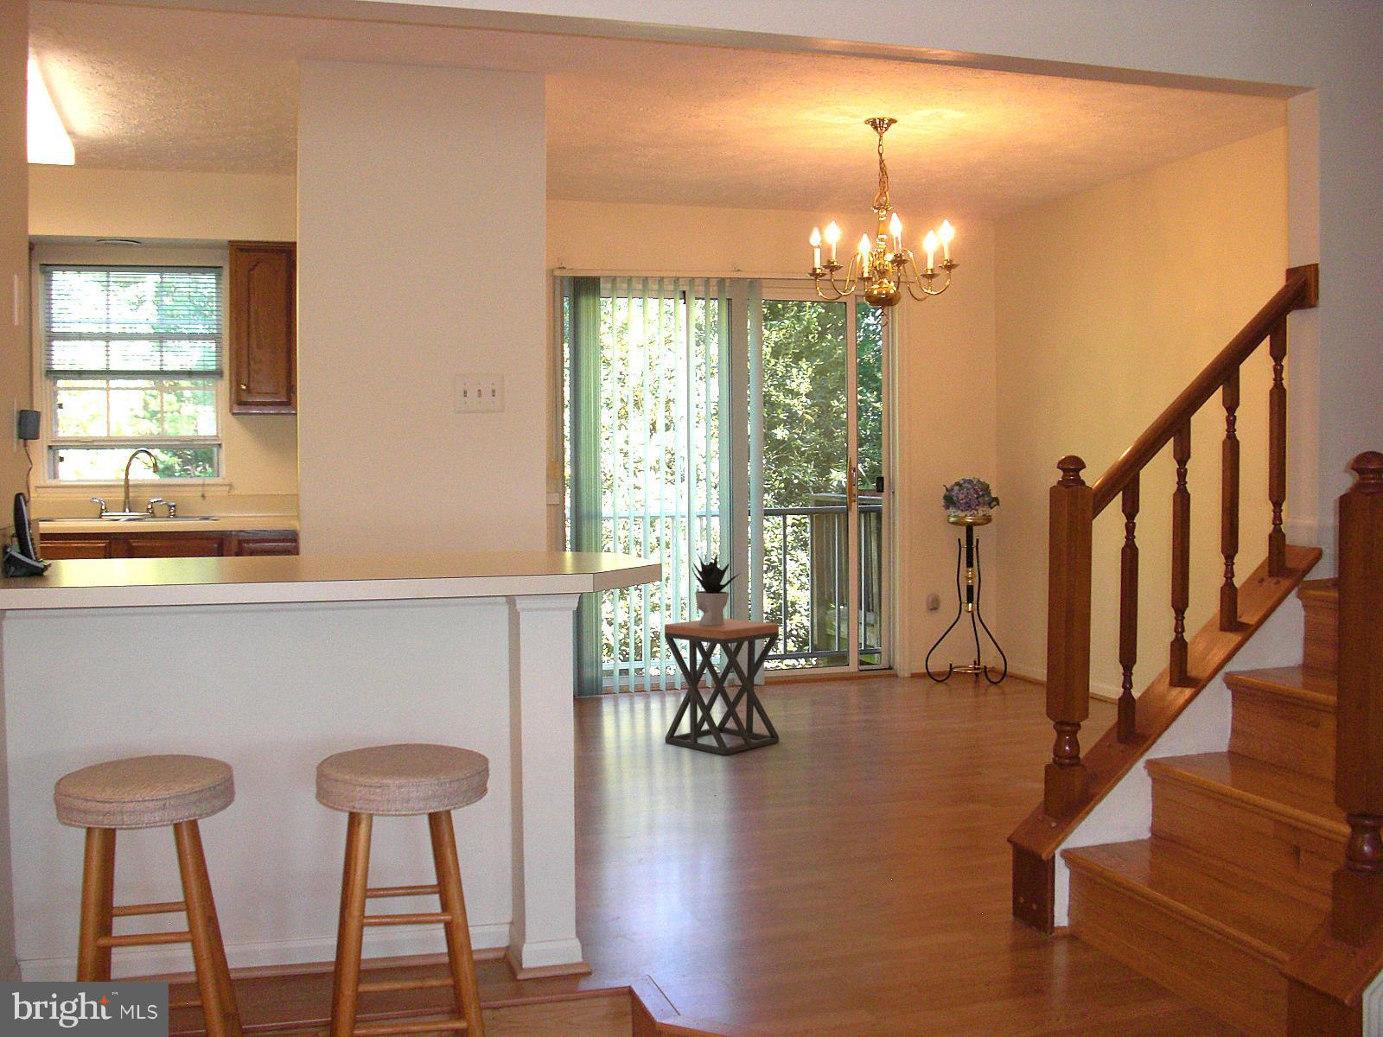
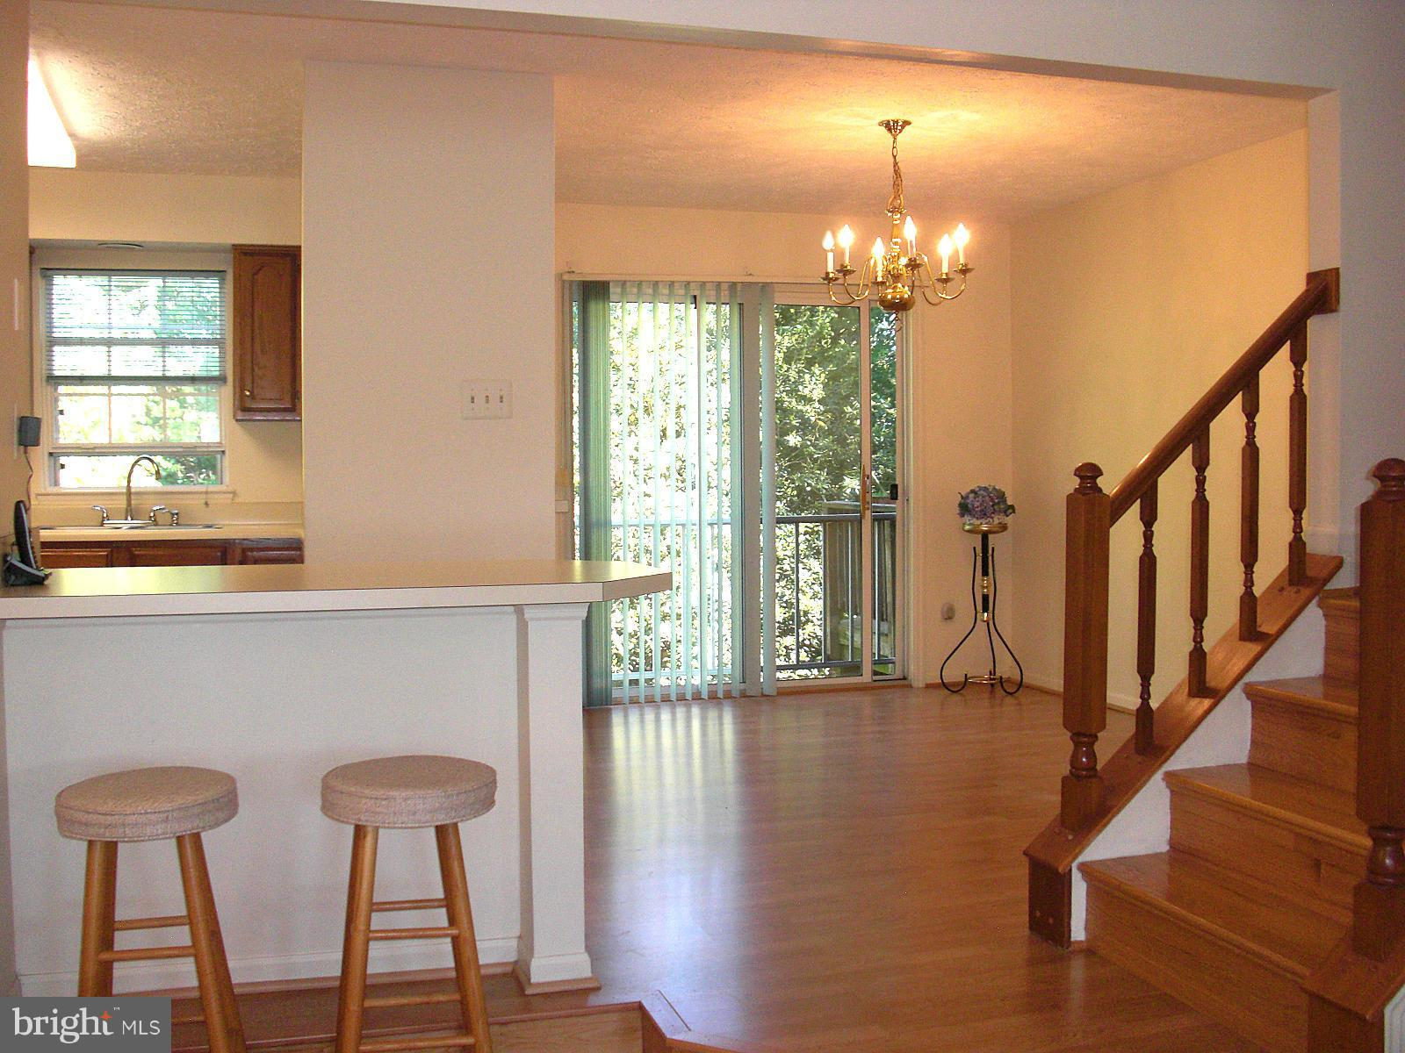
- potted plant [690,552,739,625]
- stool [664,618,780,755]
